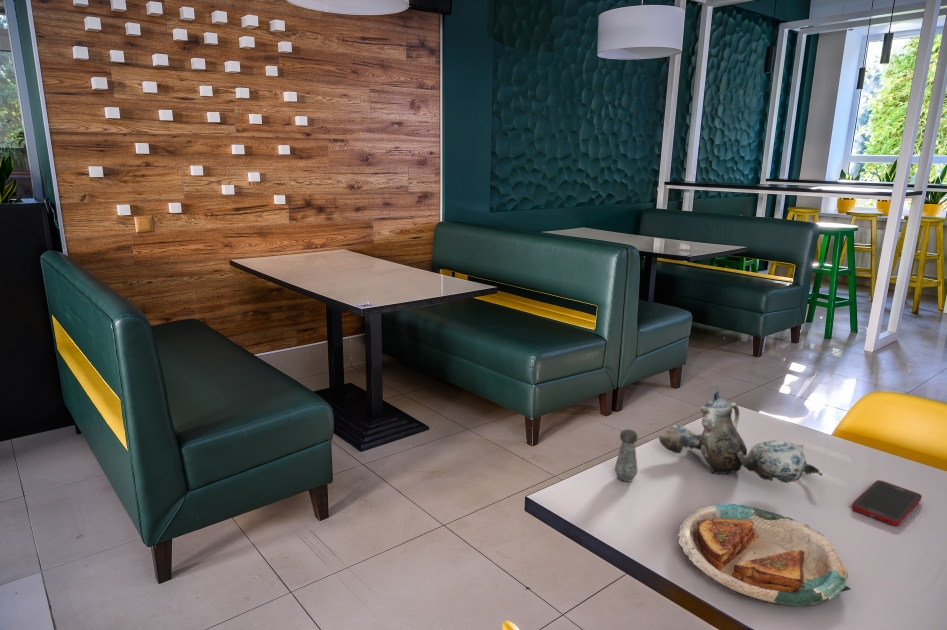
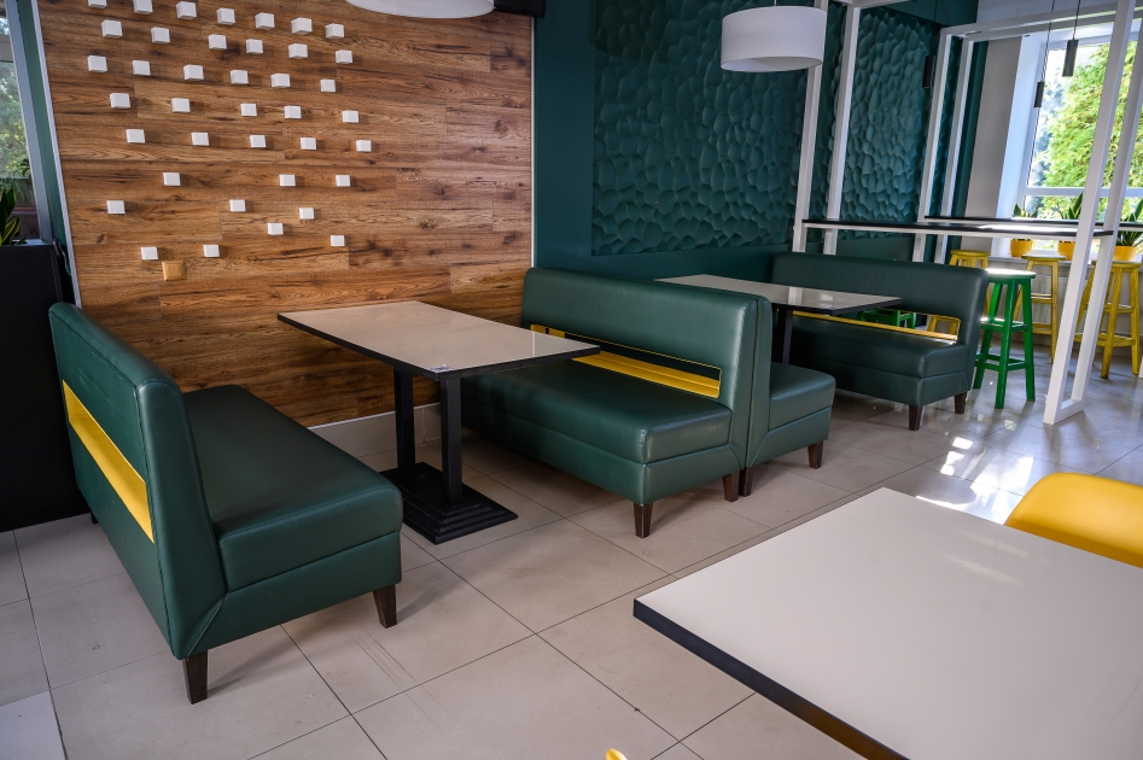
- teapot [658,390,824,484]
- plate [675,503,851,607]
- cell phone [850,479,923,527]
- salt shaker [614,429,639,483]
